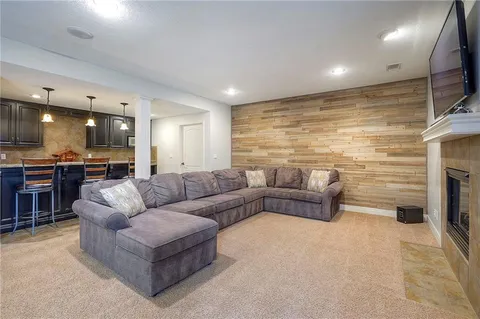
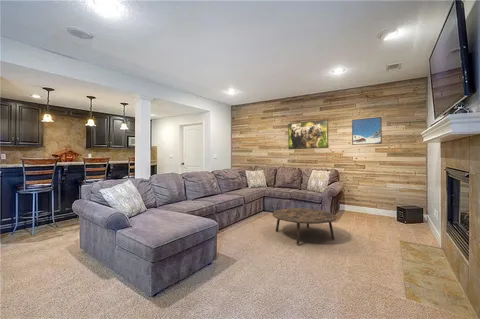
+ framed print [287,119,329,150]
+ coffee table [272,207,337,246]
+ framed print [351,116,383,146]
